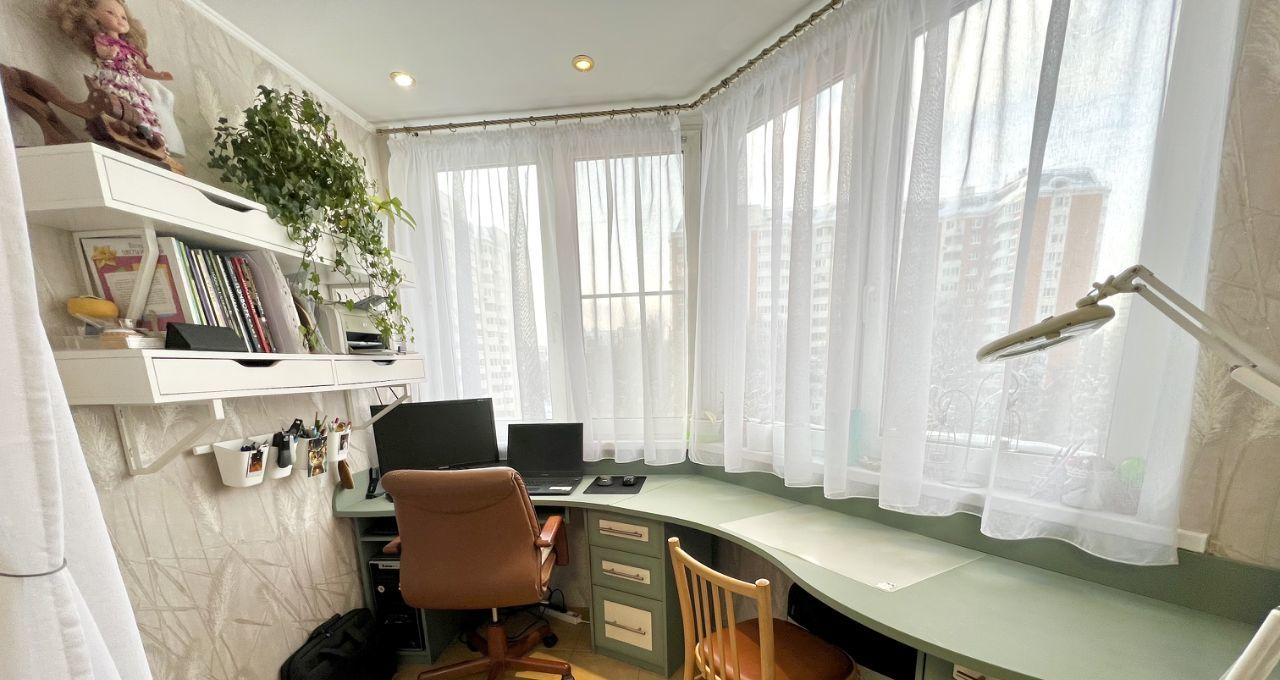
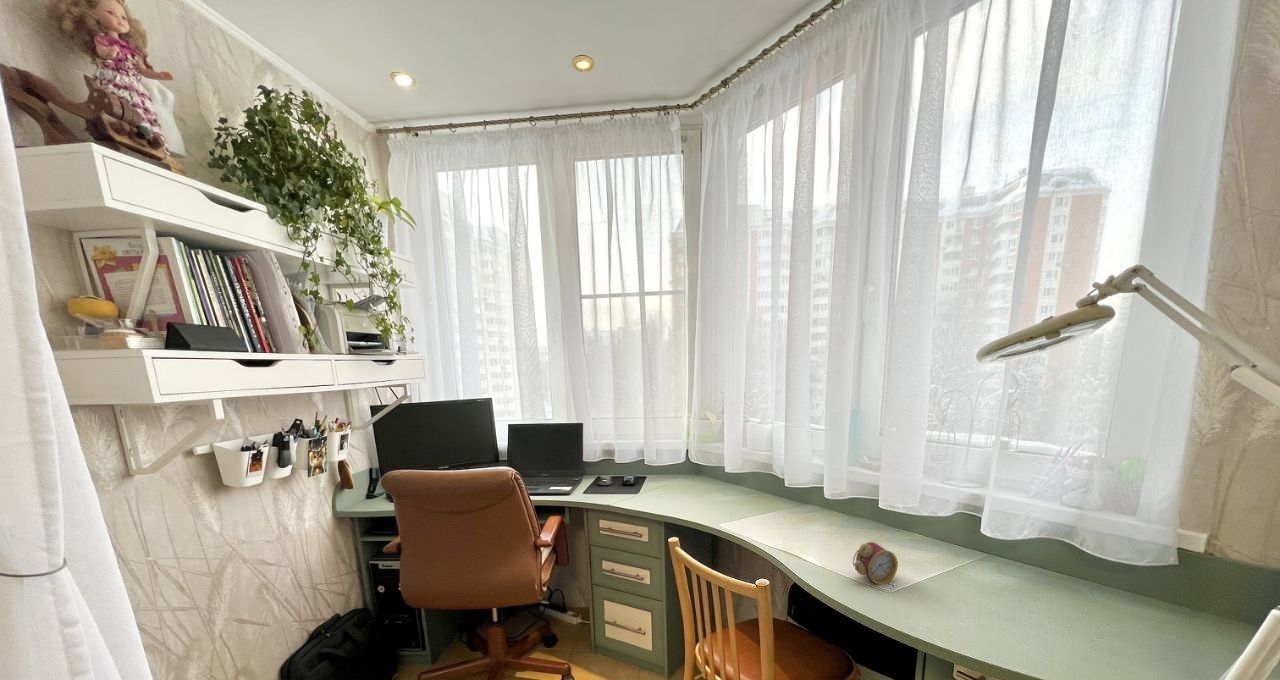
+ alarm clock [852,541,899,586]
